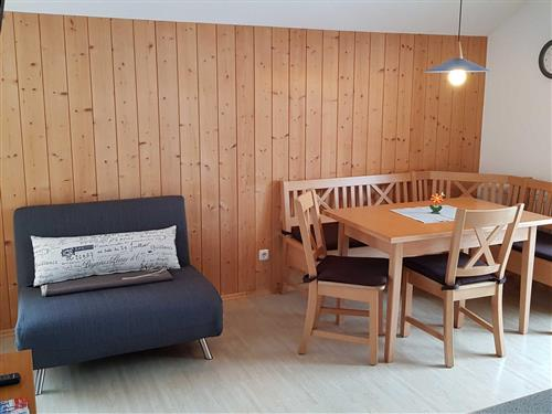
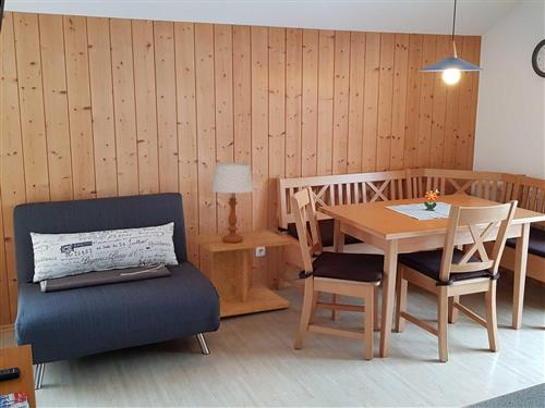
+ table lamp [210,162,255,244]
+ side table [192,228,291,318]
